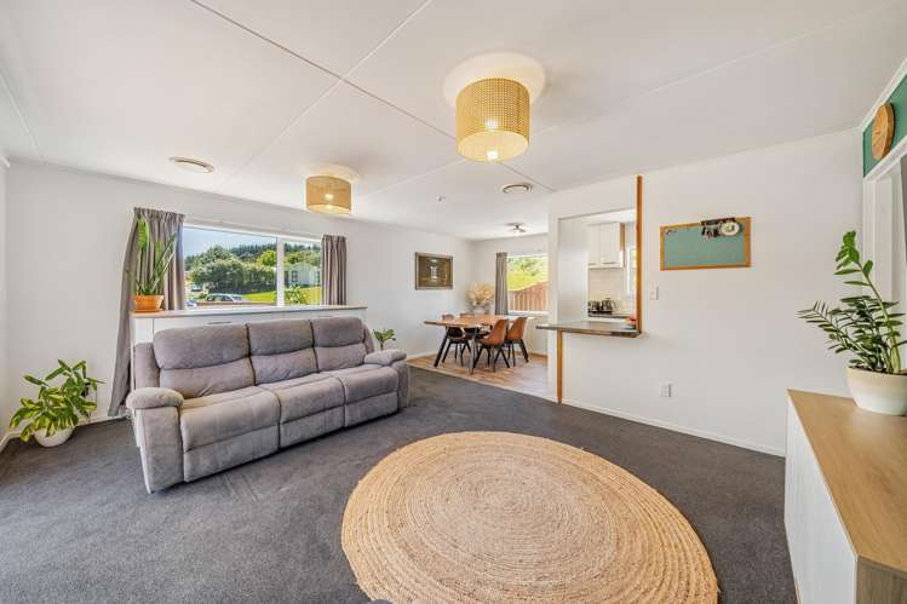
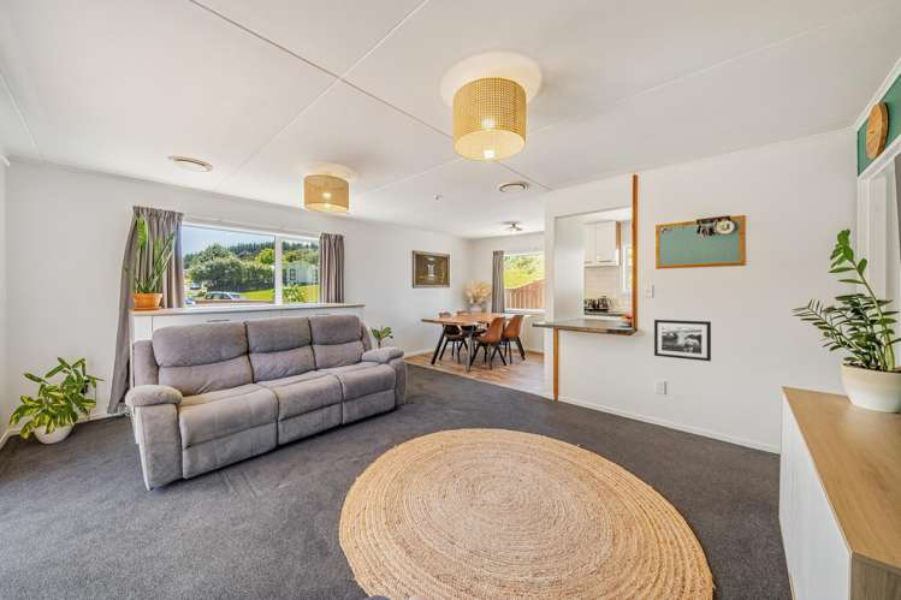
+ picture frame [653,319,712,362]
